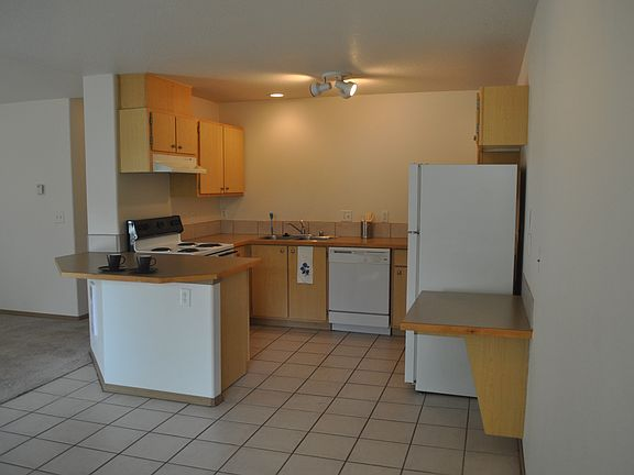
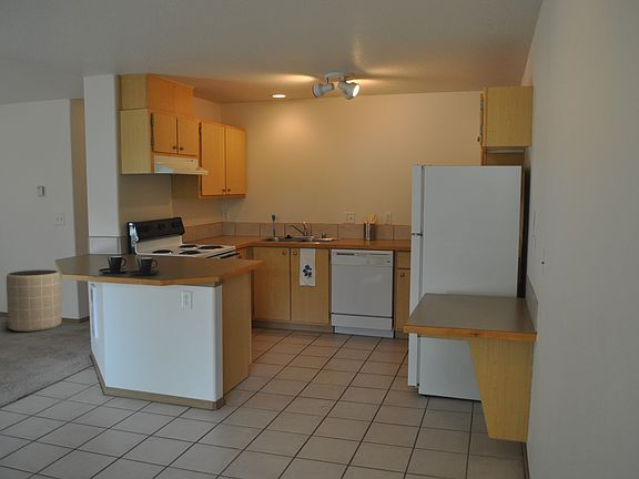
+ trash can [6,269,62,333]
